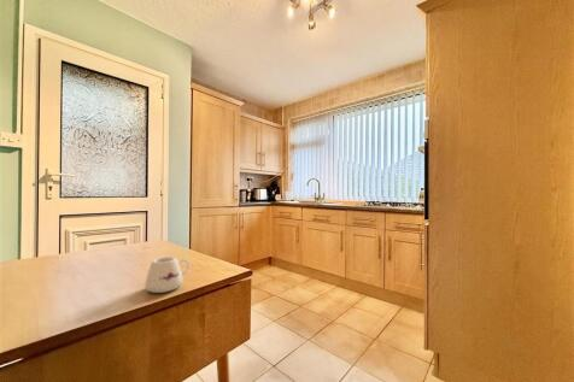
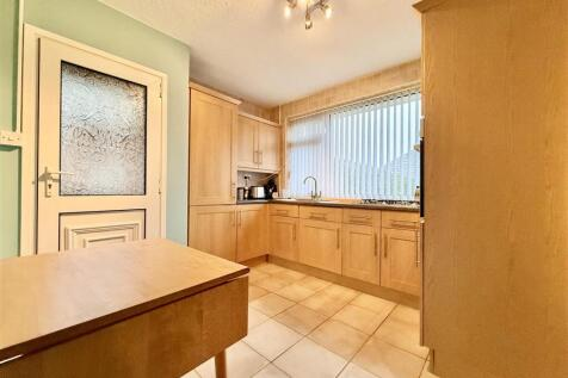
- mug [144,255,191,294]
